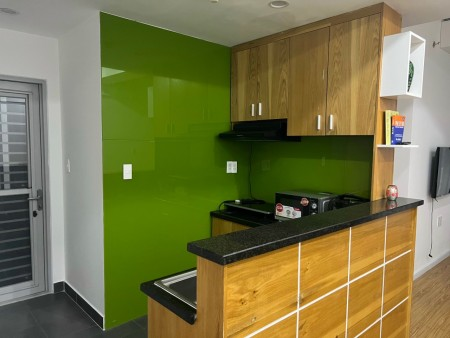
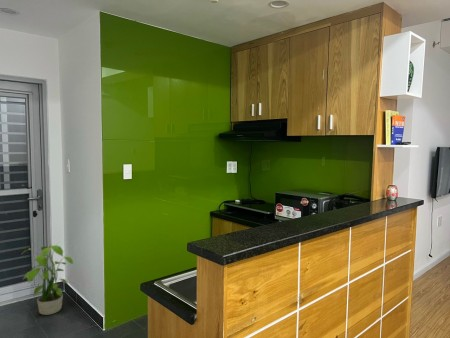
+ potted plant [20,241,74,316]
